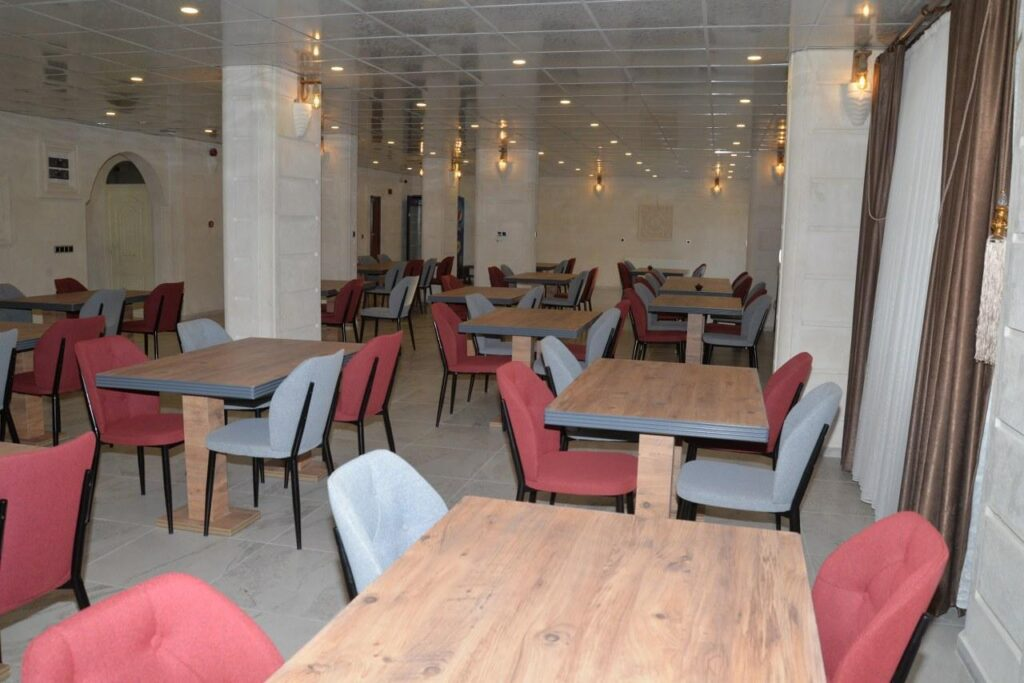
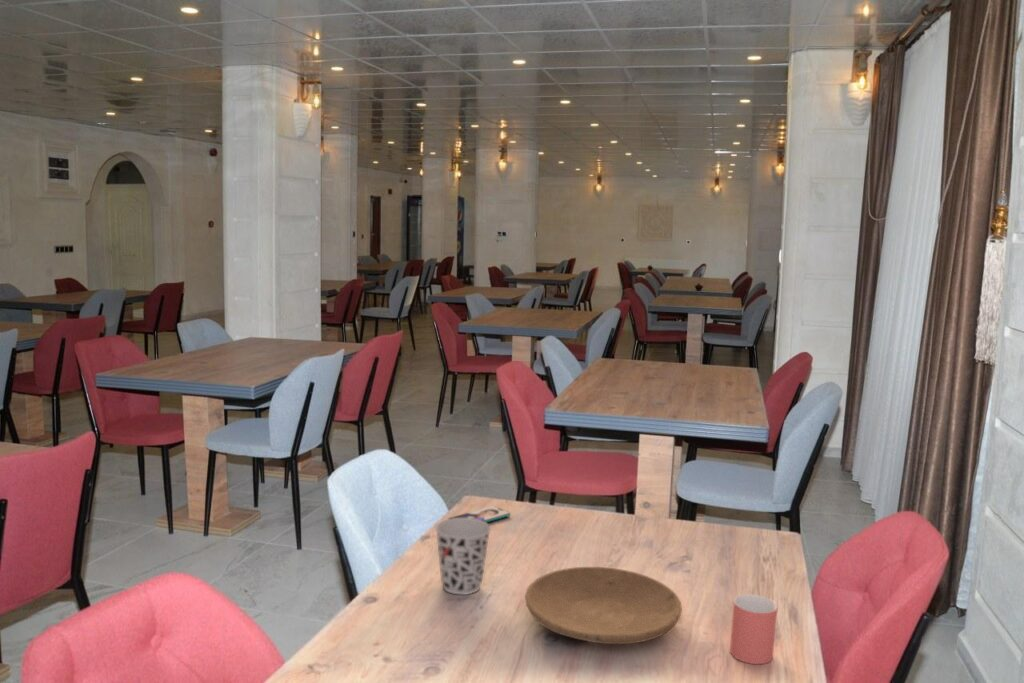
+ smartphone [447,505,512,524]
+ plate [524,566,683,645]
+ cup [729,593,779,665]
+ cup [434,518,492,596]
